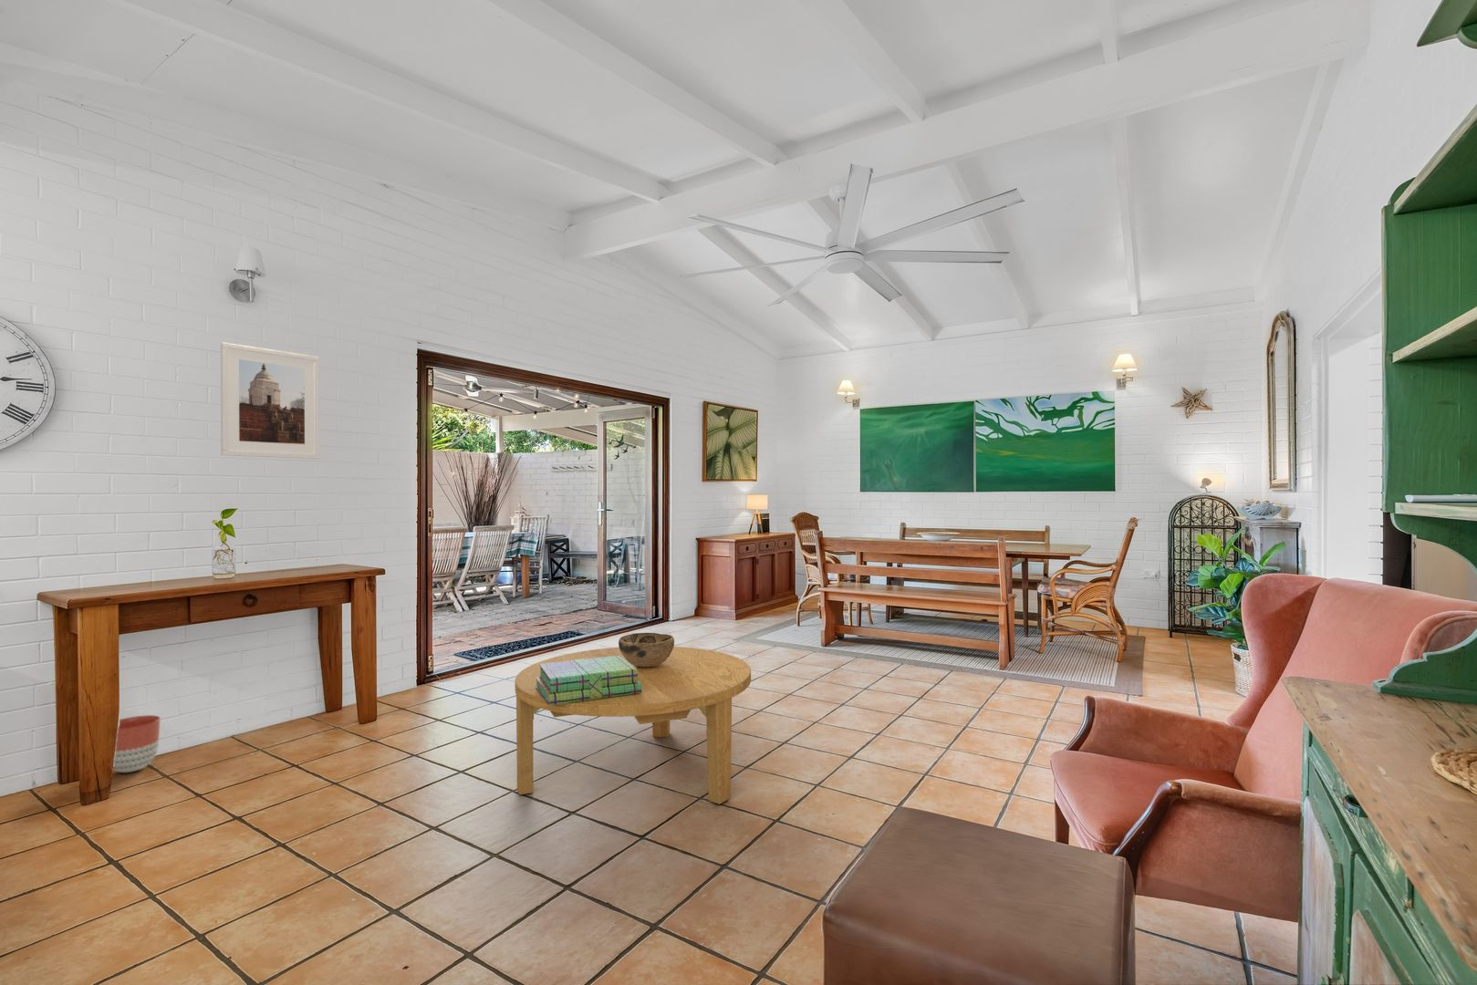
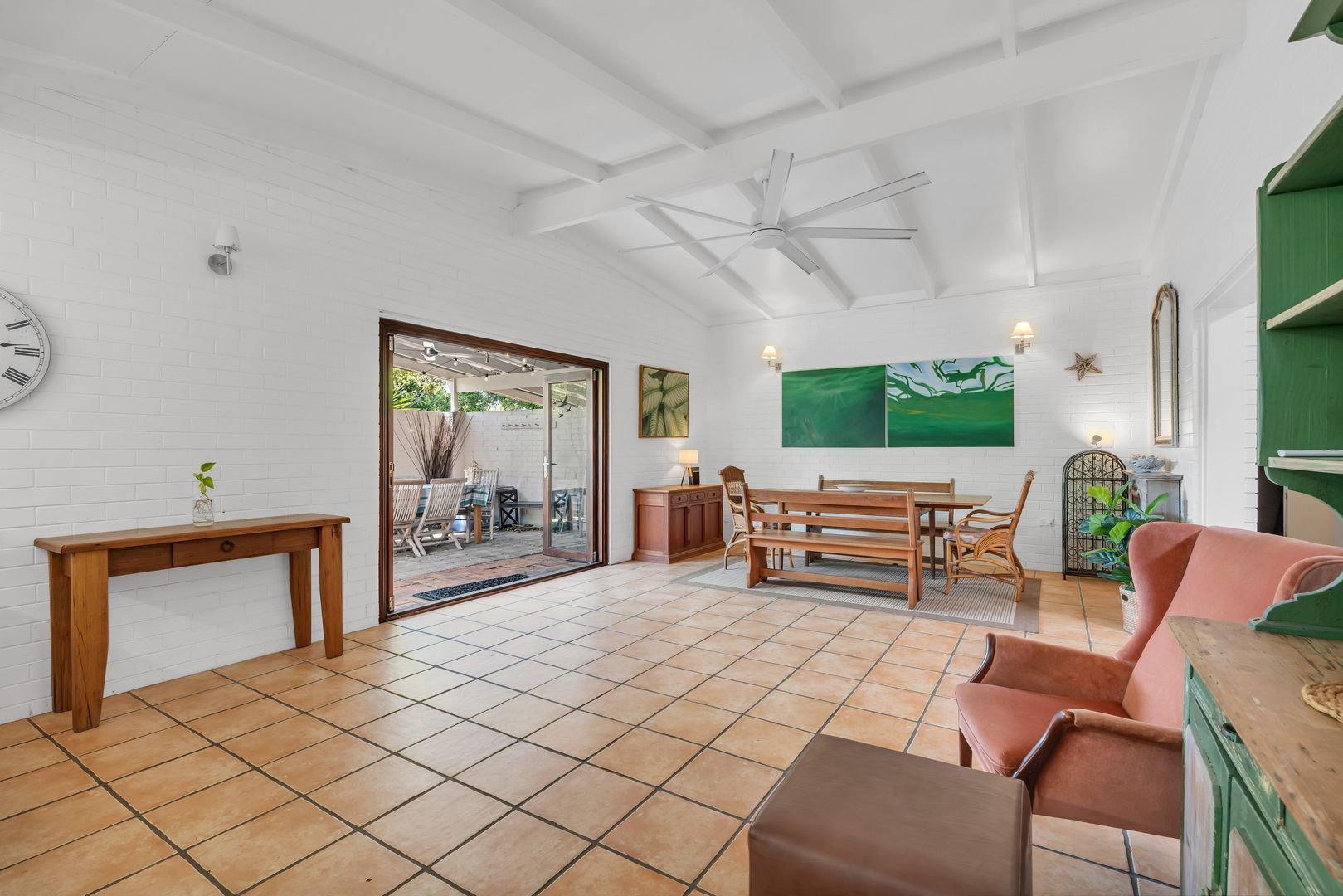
- decorative bowl [618,632,675,666]
- planter [112,715,162,774]
- coffee table [515,645,752,805]
- stack of books [536,656,641,705]
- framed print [220,341,320,460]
